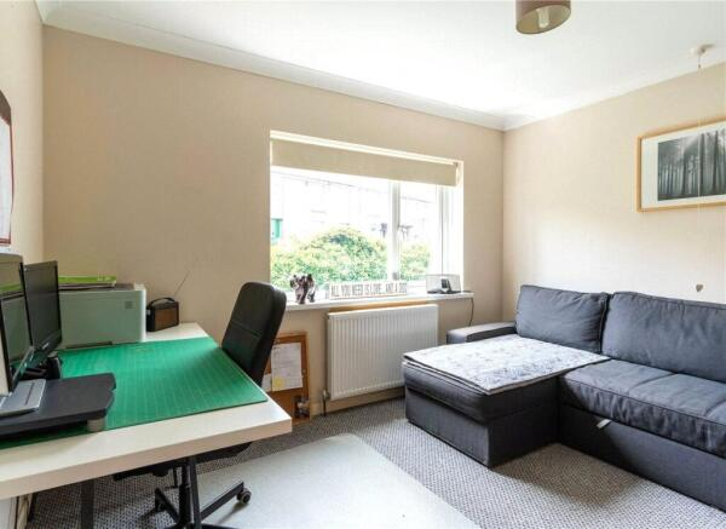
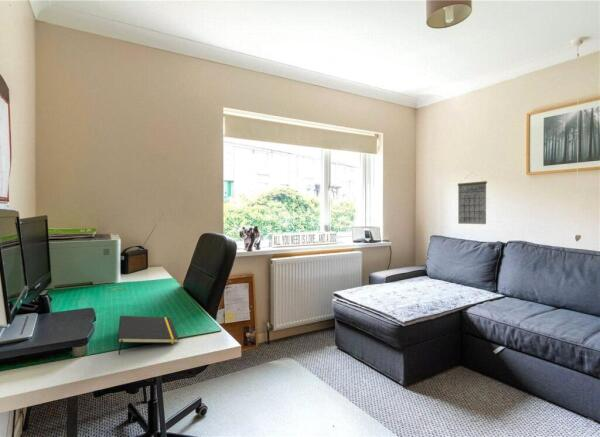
+ calendar [457,172,488,225]
+ notepad [117,315,180,356]
